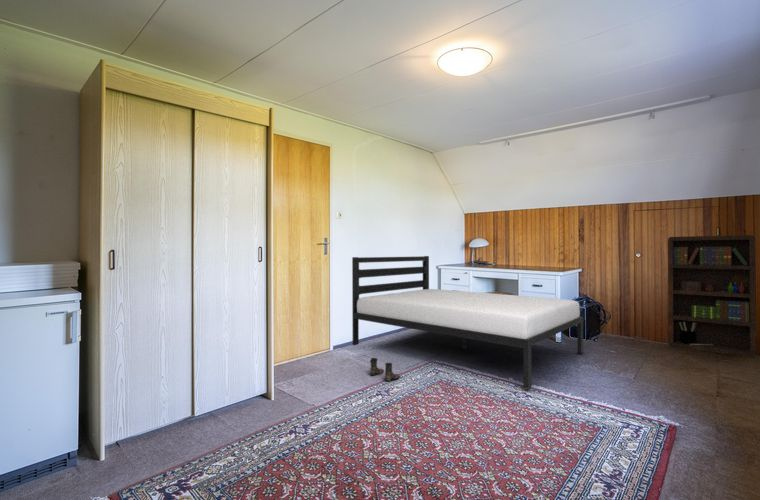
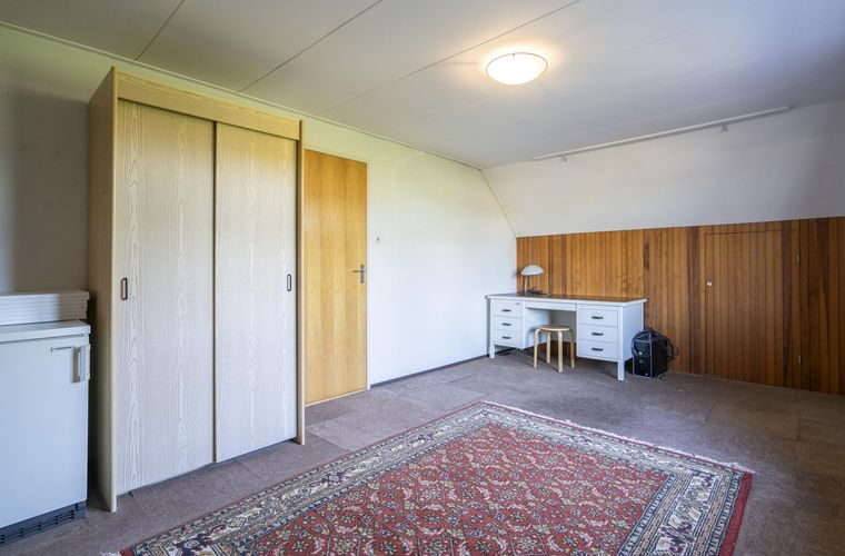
- boots [369,357,401,382]
- bed [351,255,584,389]
- bookcase [667,234,757,359]
